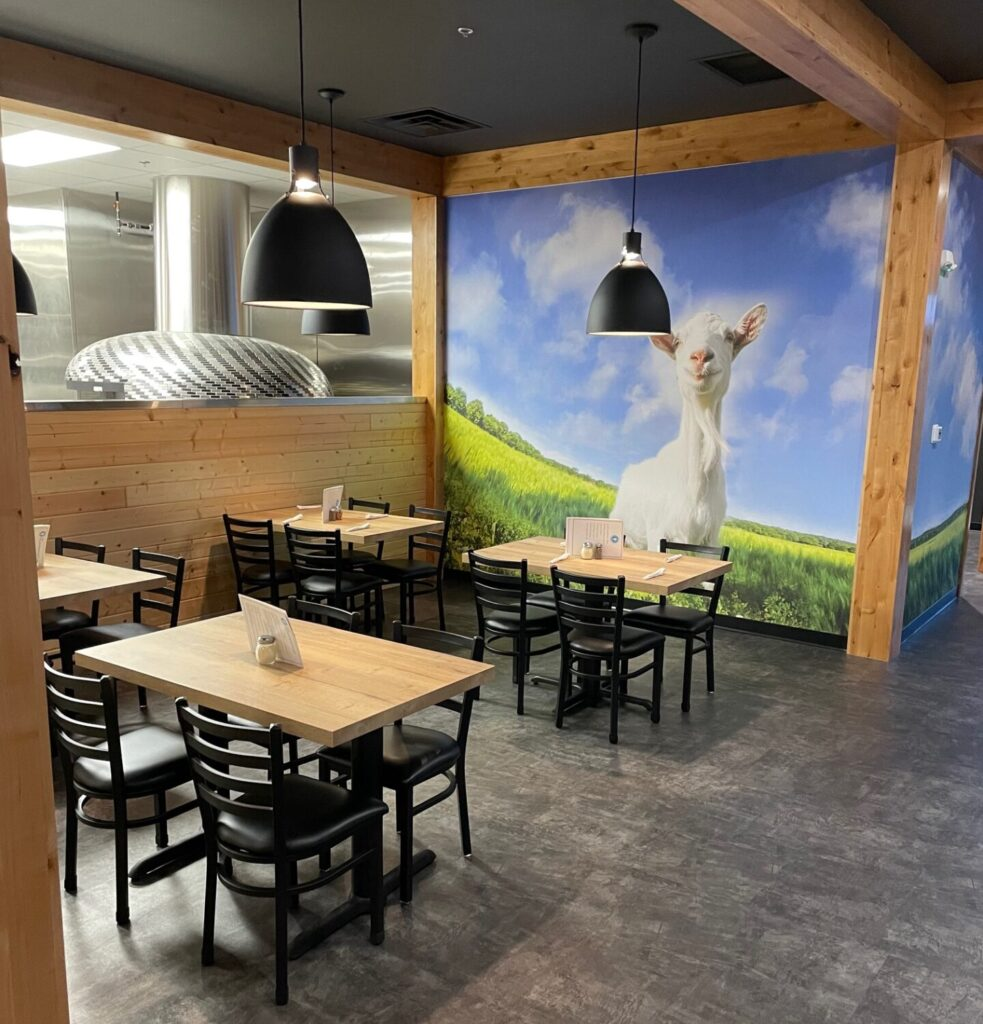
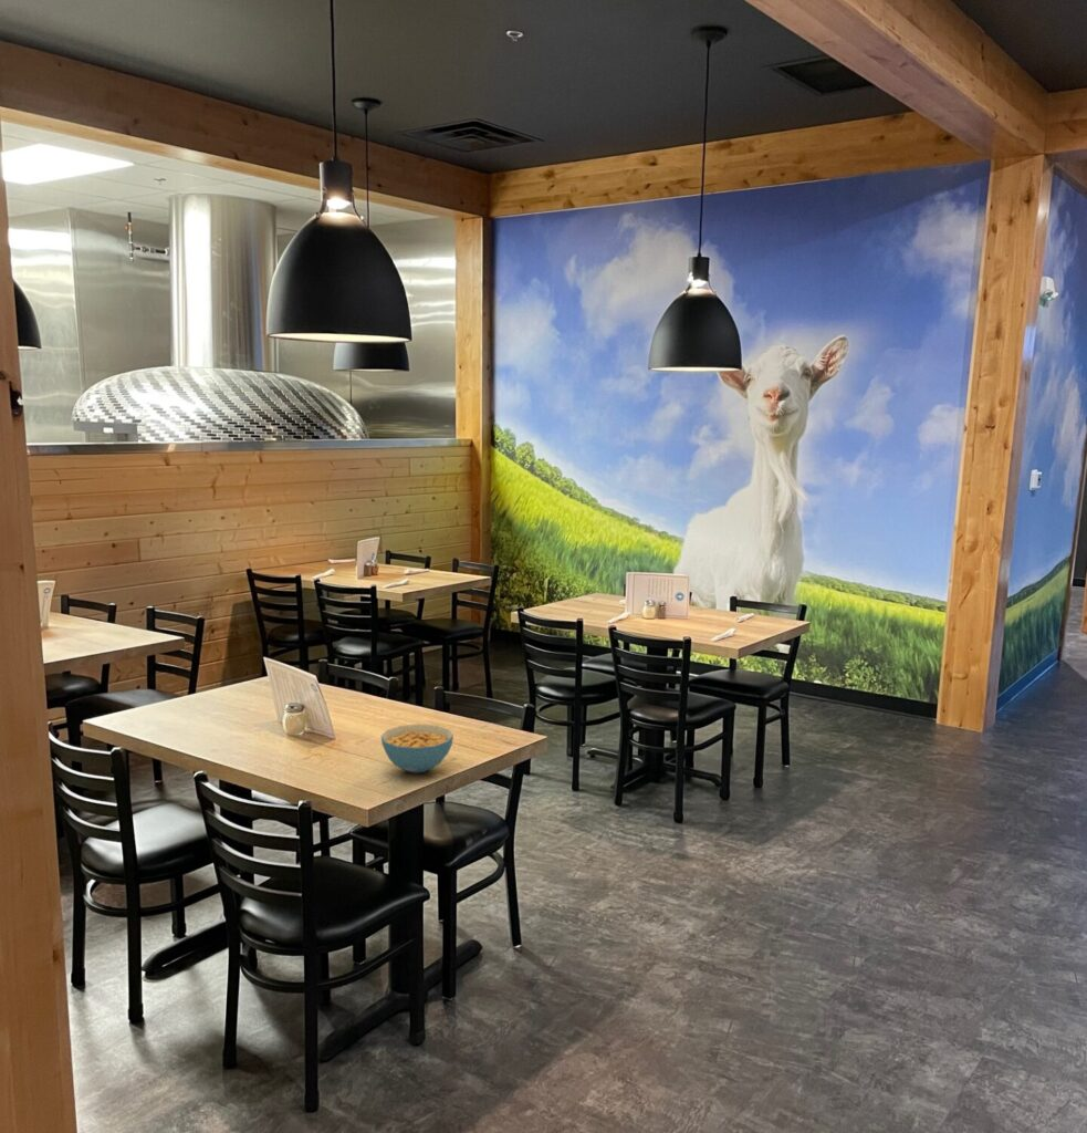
+ cereal bowl [380,723,454,775]
